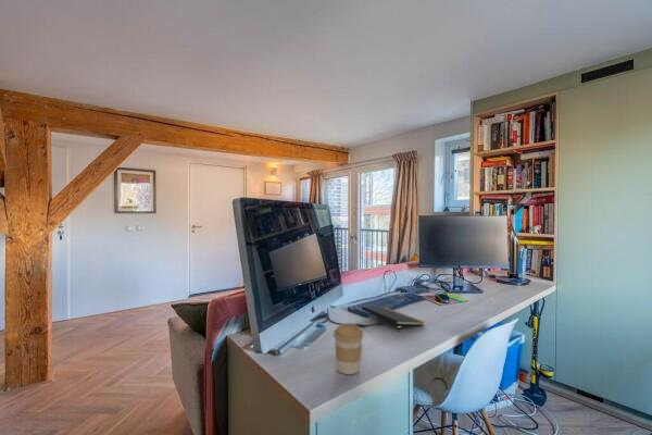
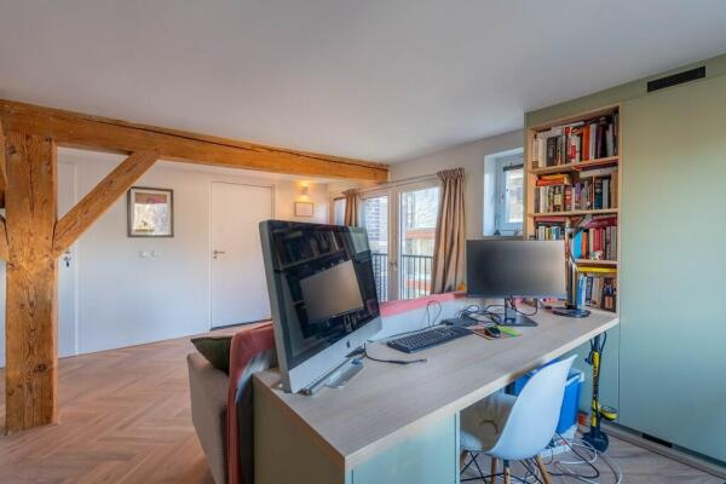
- coffee cup [333,323,364,375]
- notepad [361,306,425,333]
